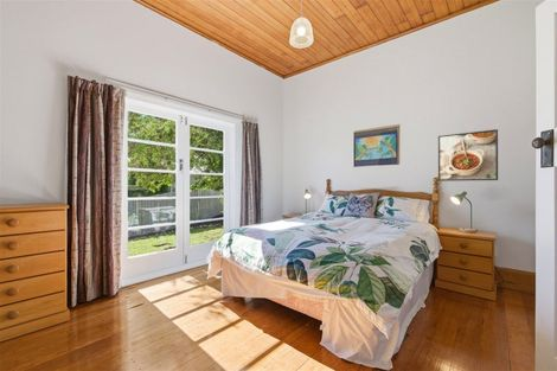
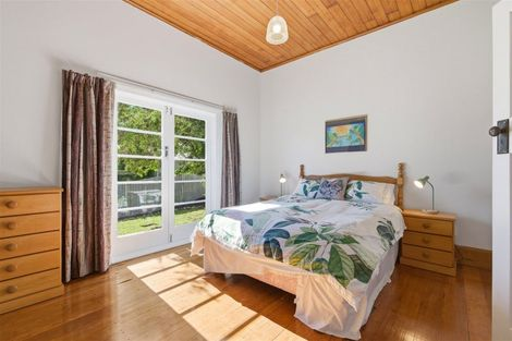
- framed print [437,128,499,183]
